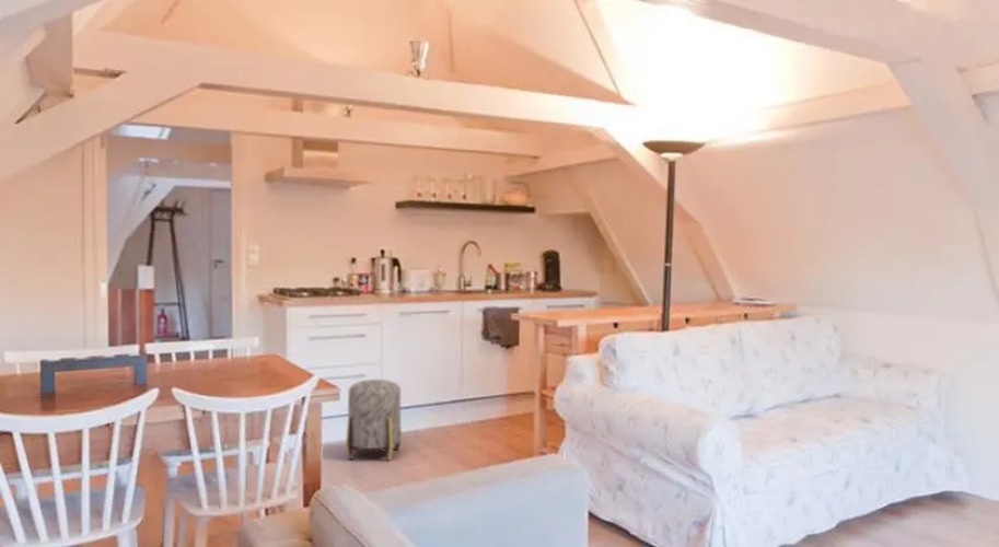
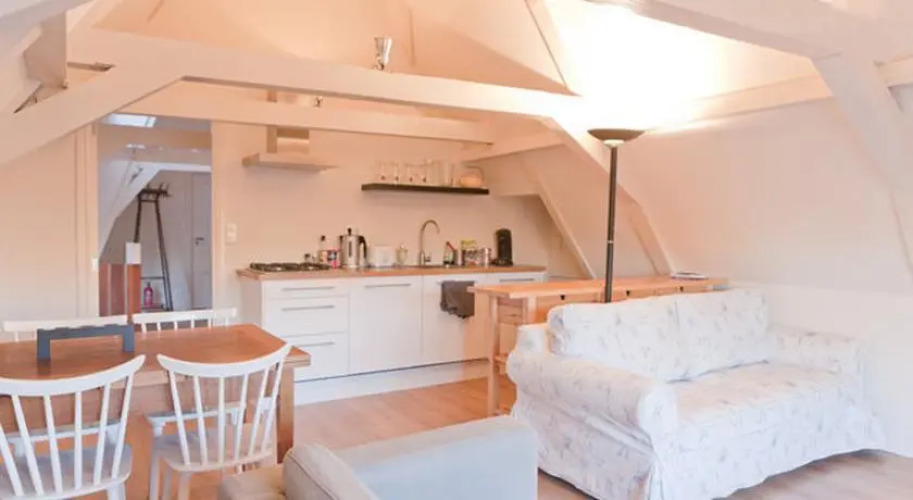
- stool [345,379,403,462]
